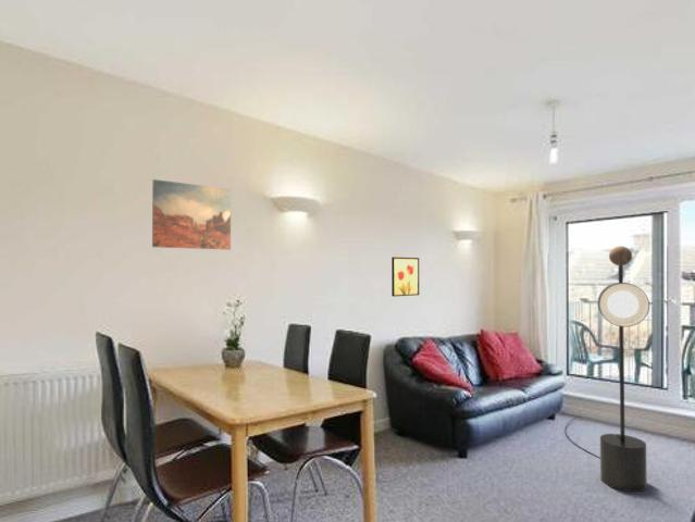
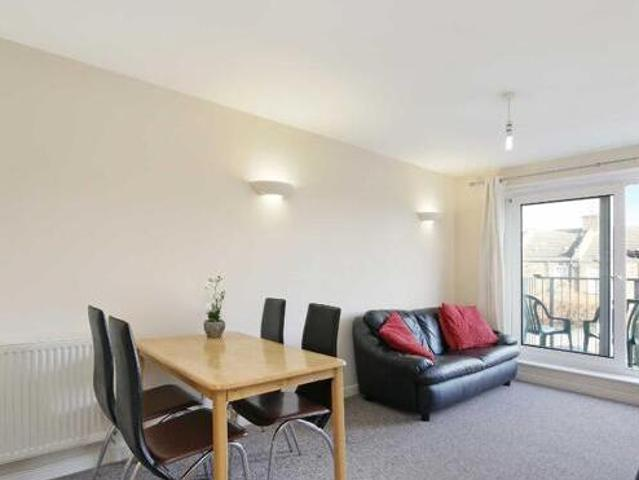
- wall art [151,178,232,250]
- wall art [390,256,420,298]
- floor lamp [563,245,650,493]
